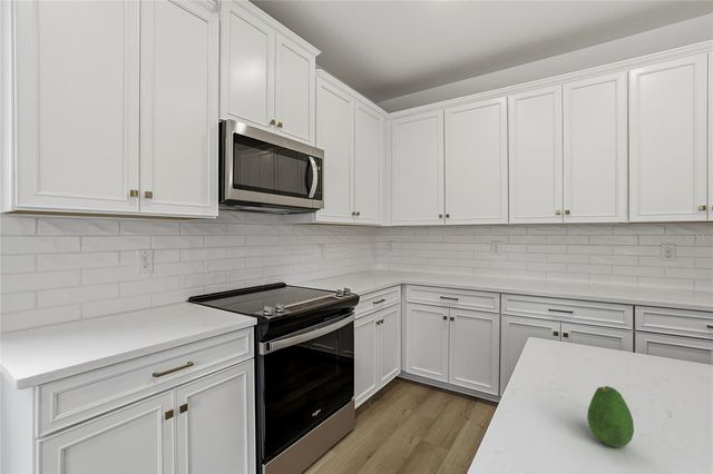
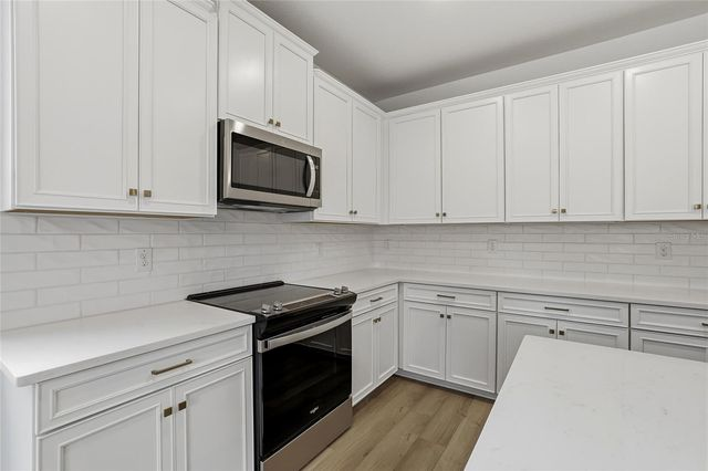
- fruit [586,385,635,448]
